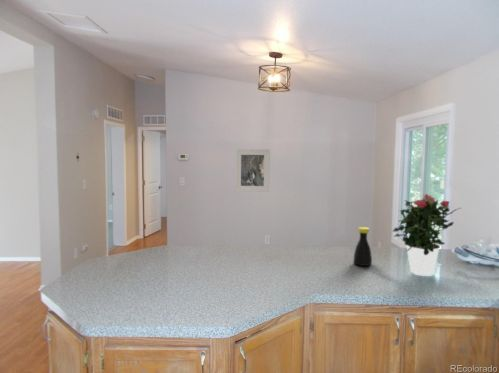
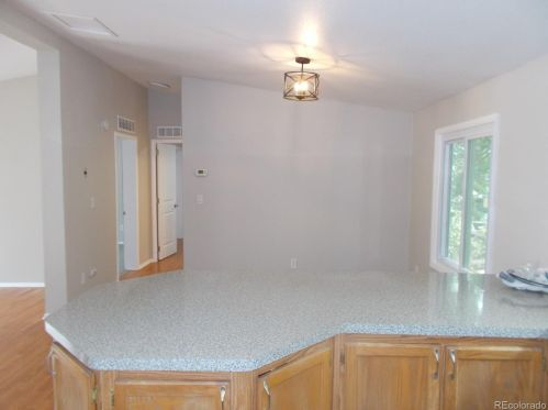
- bottle [353,226,373,267]
- potted flower [392,193,462,277]
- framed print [234,148,271,193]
